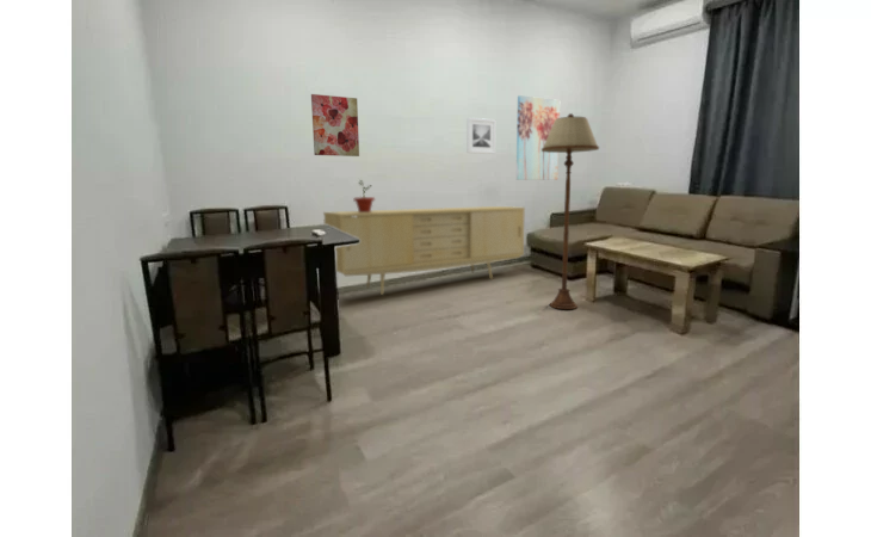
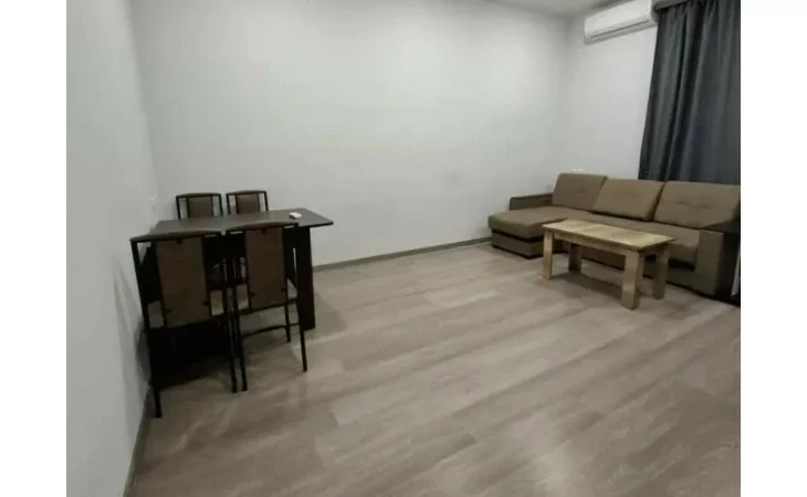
- sideboard [322,205,526,296]
- wall art [515,94,561,181]
- floor lamp [542,112,600,310]
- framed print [465,117,496,155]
- potted plant [352,178,376,212]
- wall art [310,93,360,158]
